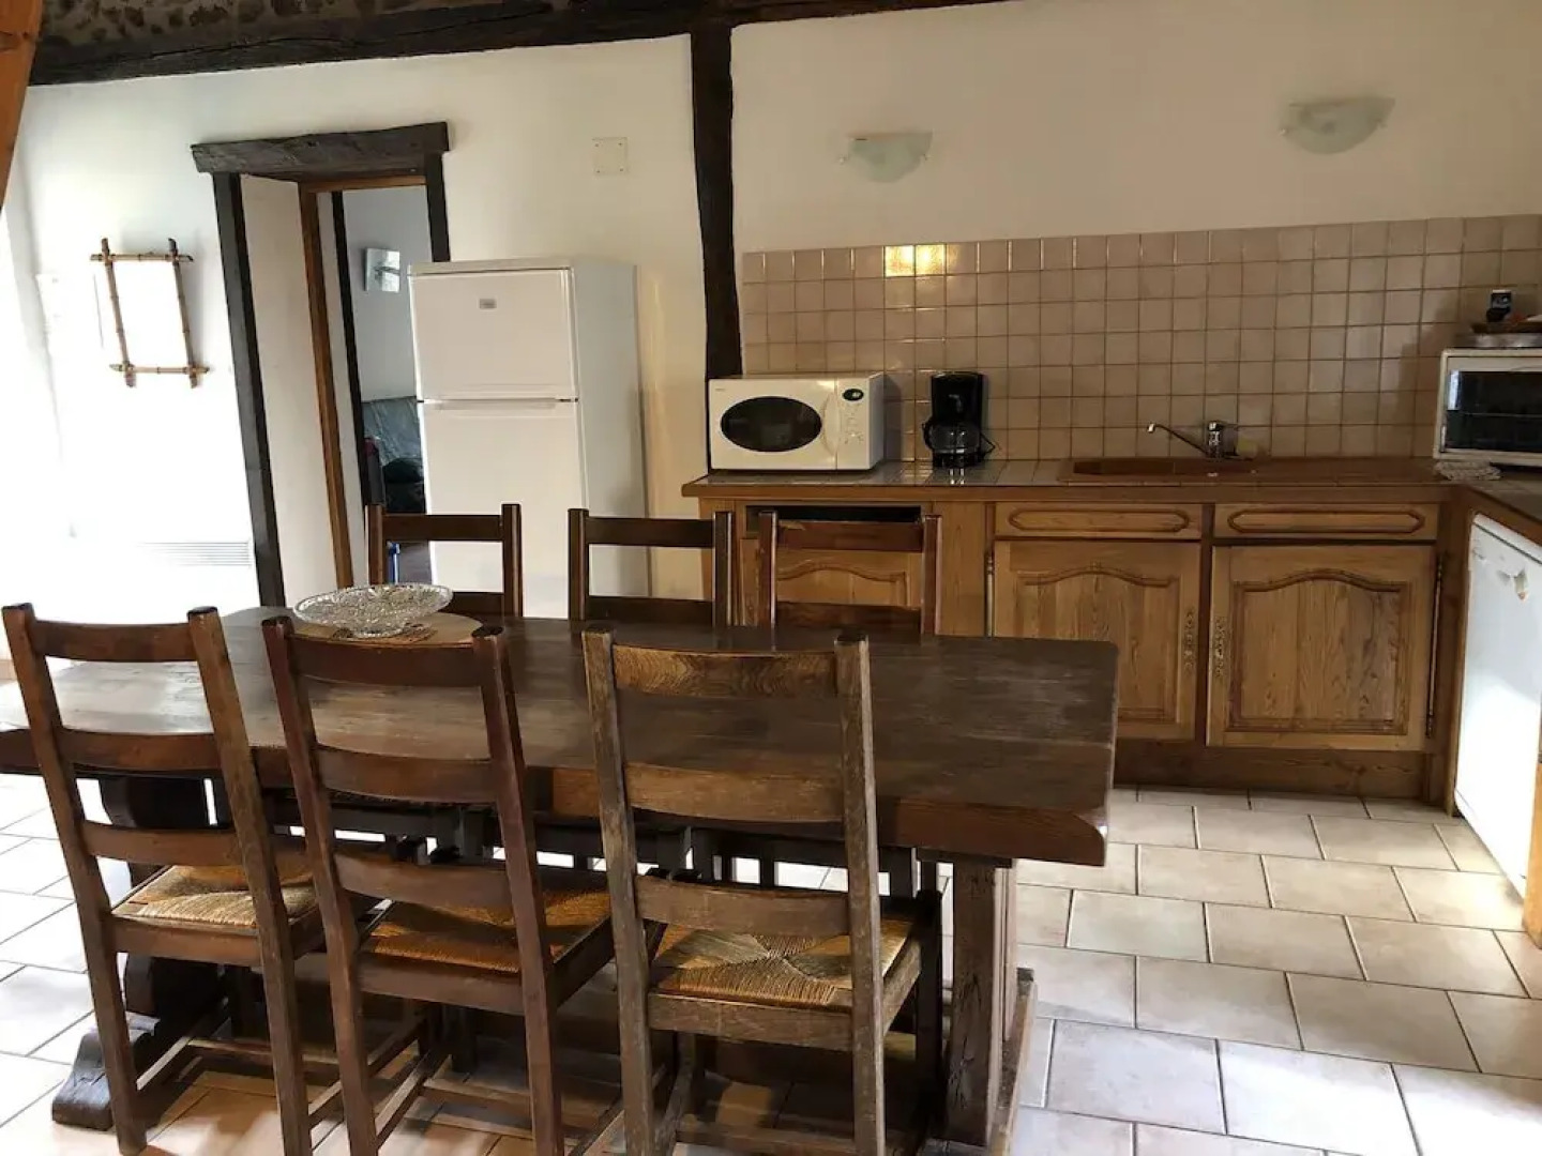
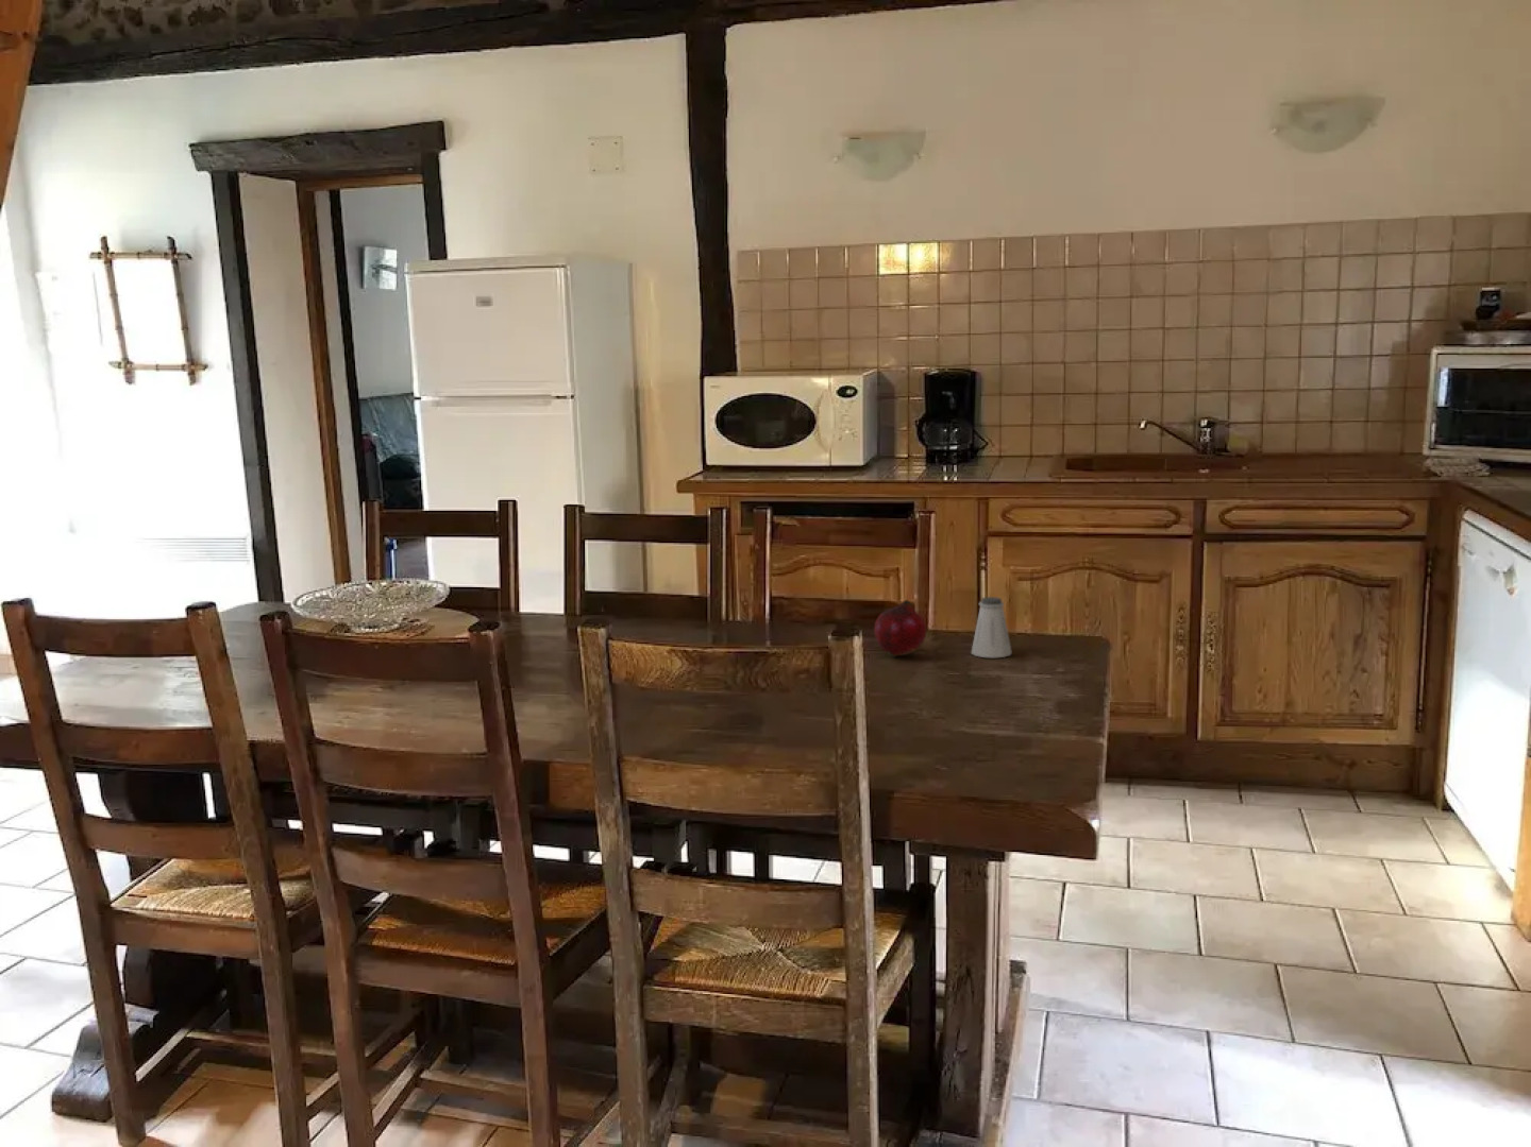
+ fruit [873,599,927,658]
+ saltshaker [969,596,1013,659]
